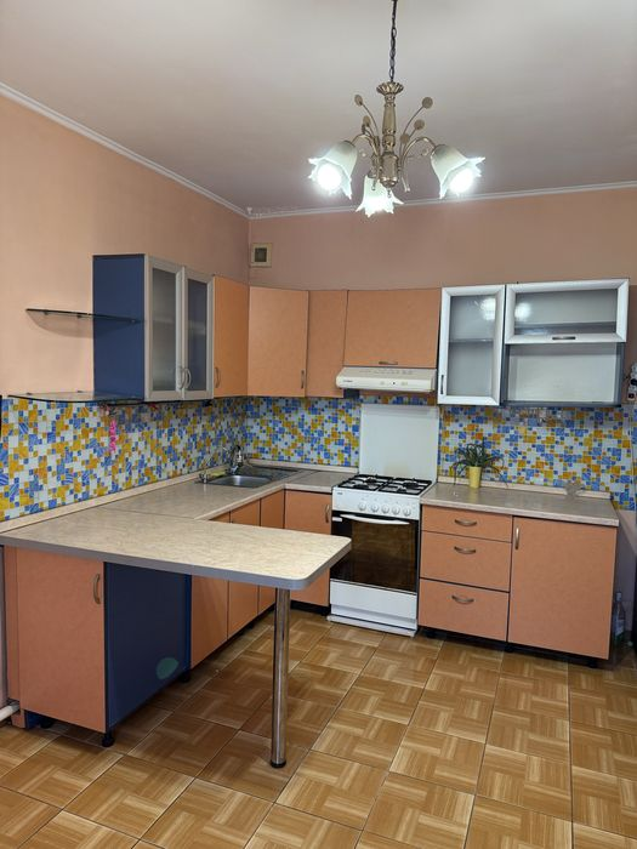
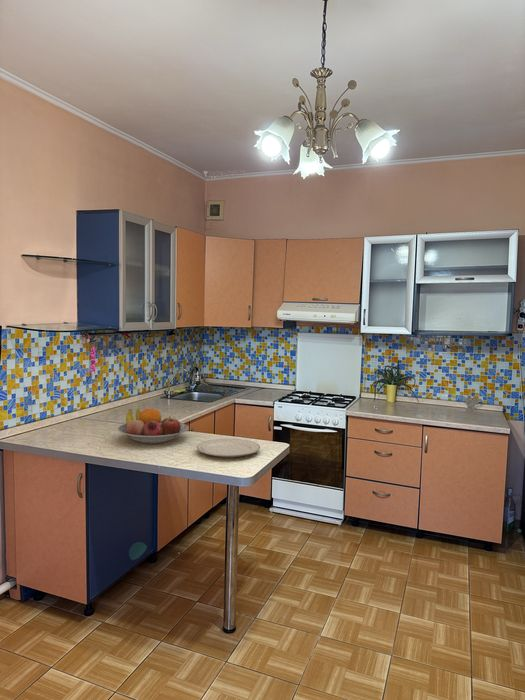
+ fruit bowl [117,408,190,445]
+ chinaware [196,438,261,458]
